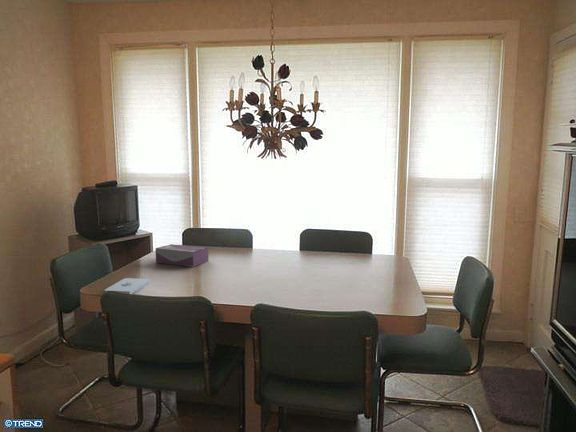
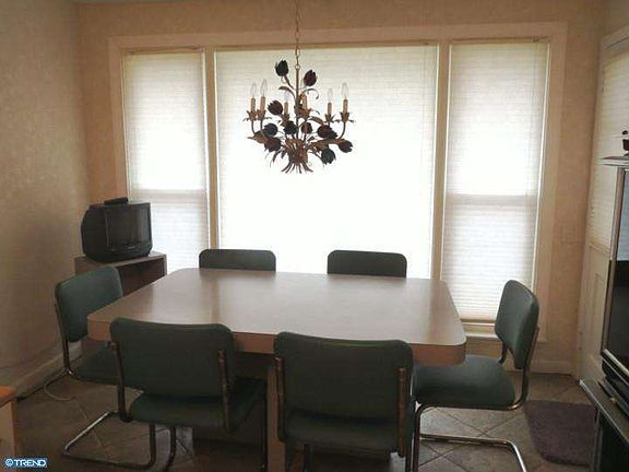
- tissue box [155,243,209,268]
- notepad [104,277,150,295]
